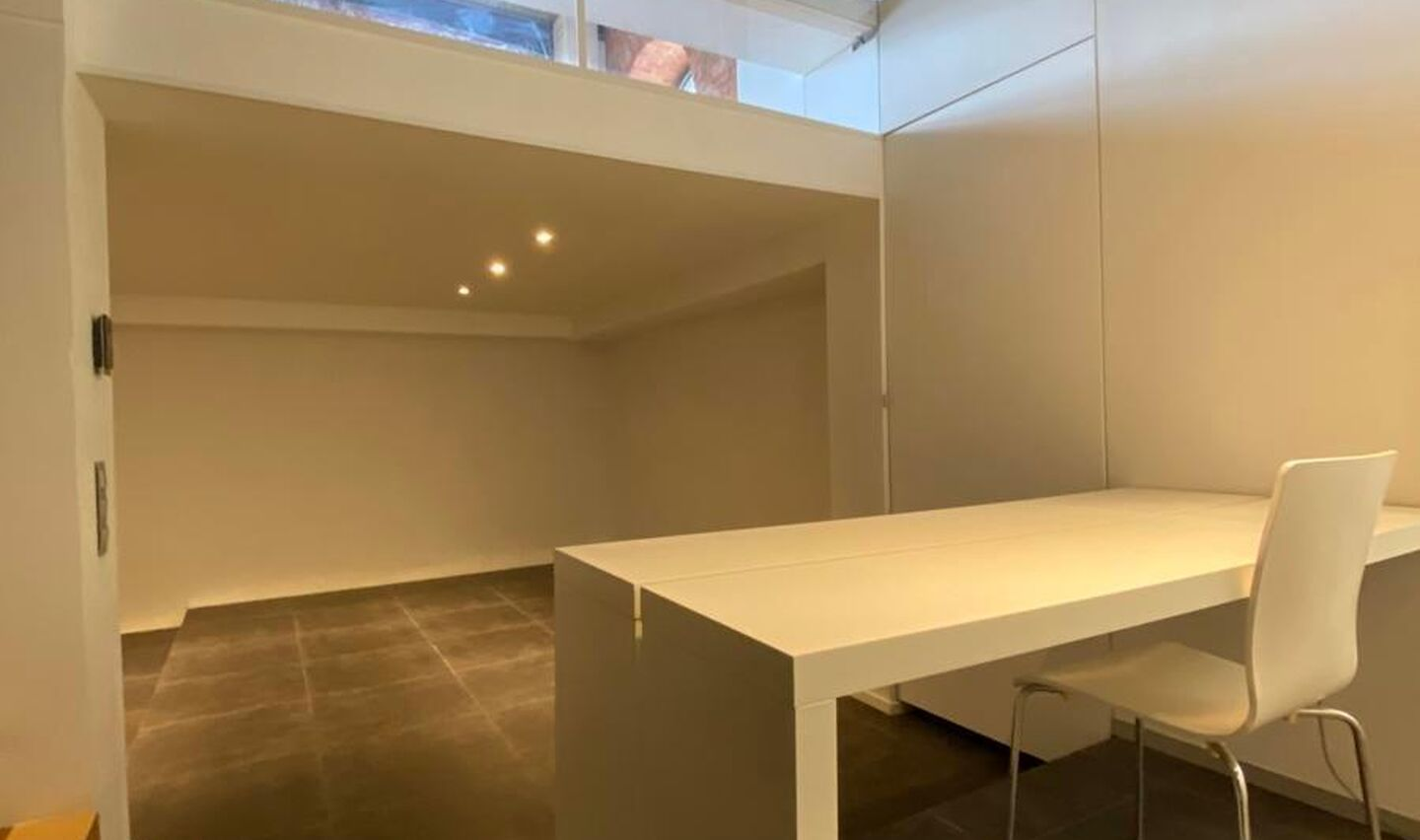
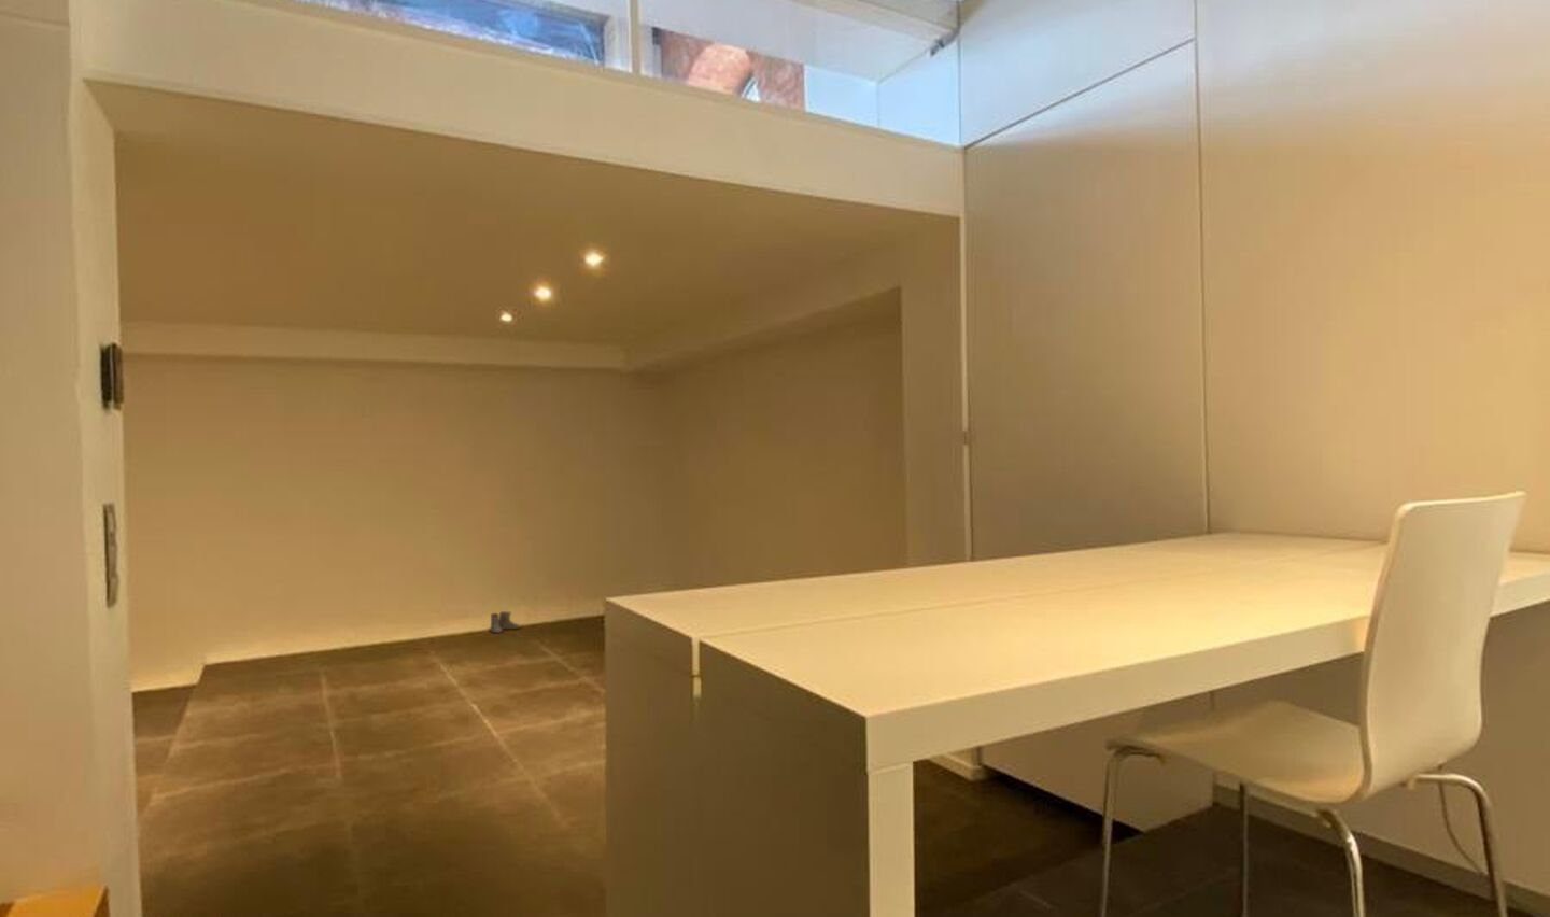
+ boots [489,610,521,634]
